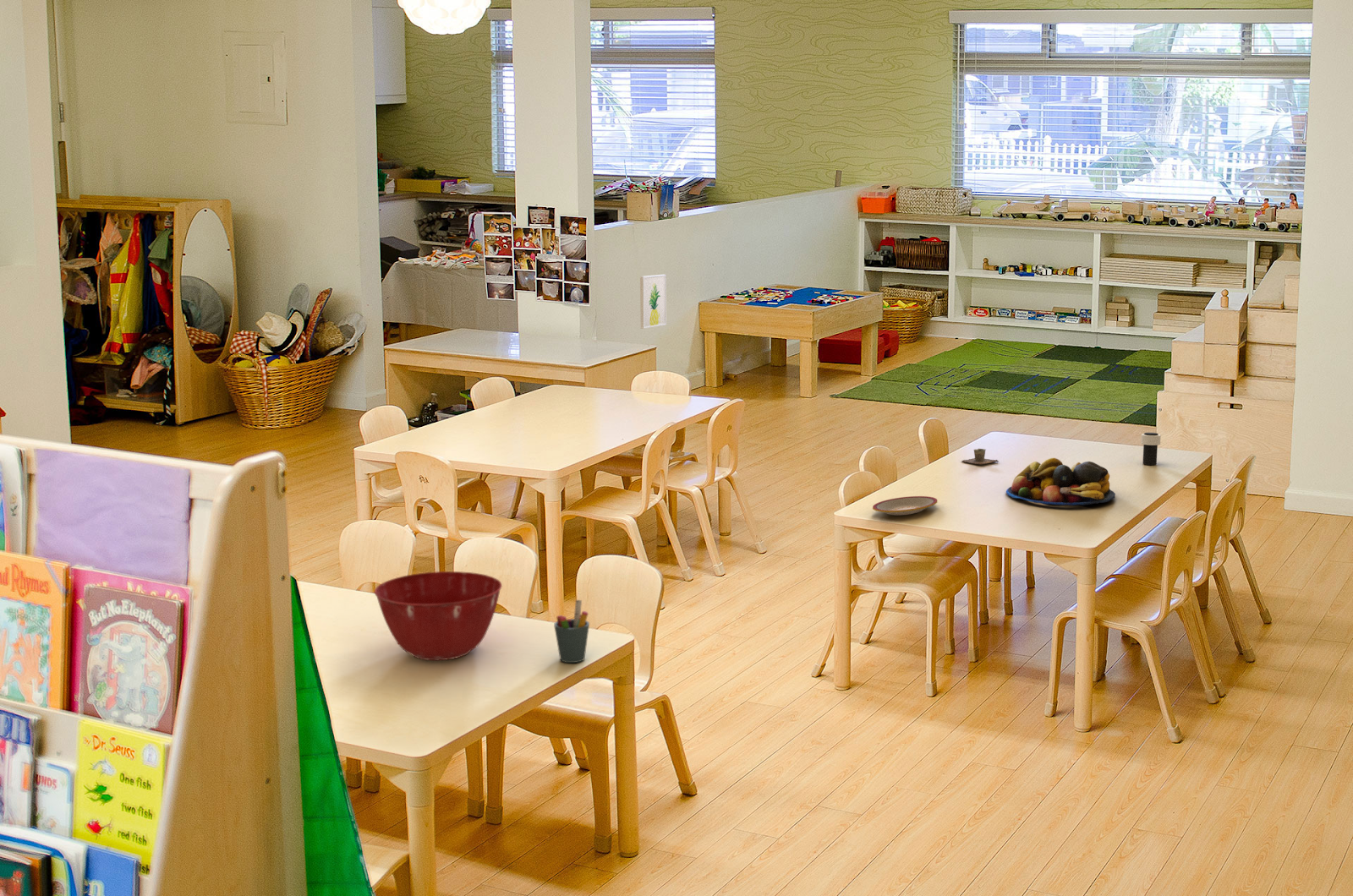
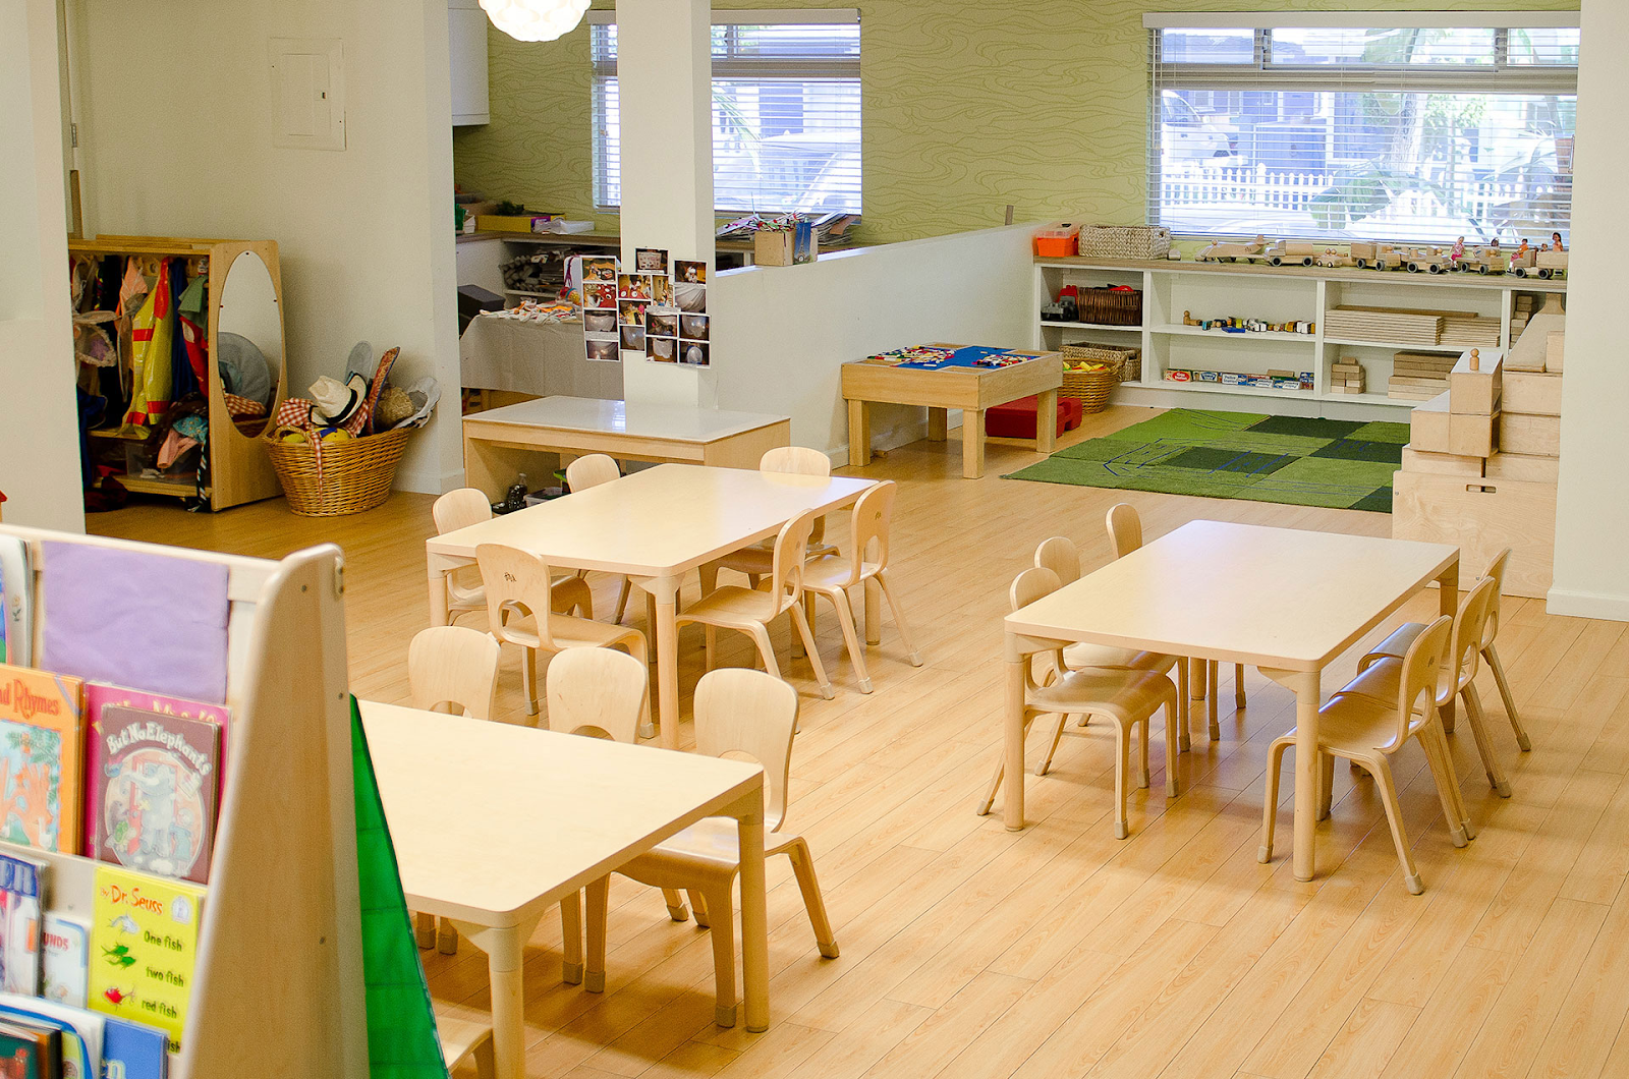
- mixing bowl [374,571,503,661]
- fruit bowl [1005,457,1116,506]
- cup [961,448,1000,465]
- wall art [639,274,667,330]
- pen holder [553,599,590,664]
- plate [872,495,938,516]
- cup [1140,432,1162,466]
